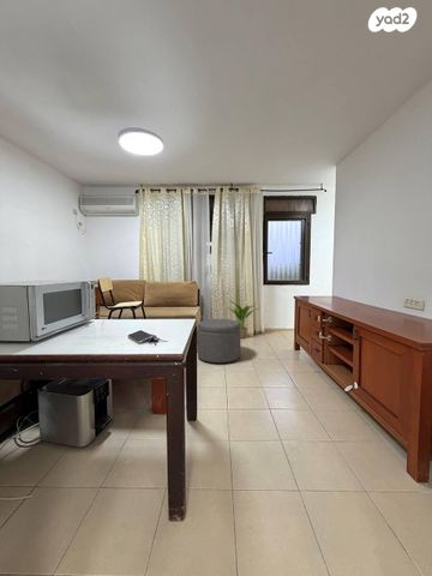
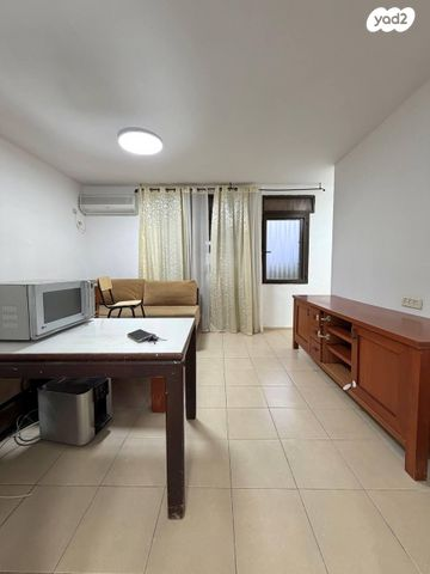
- ottoman [196,318,241,364]
- potted plant [226,299,259,340]
